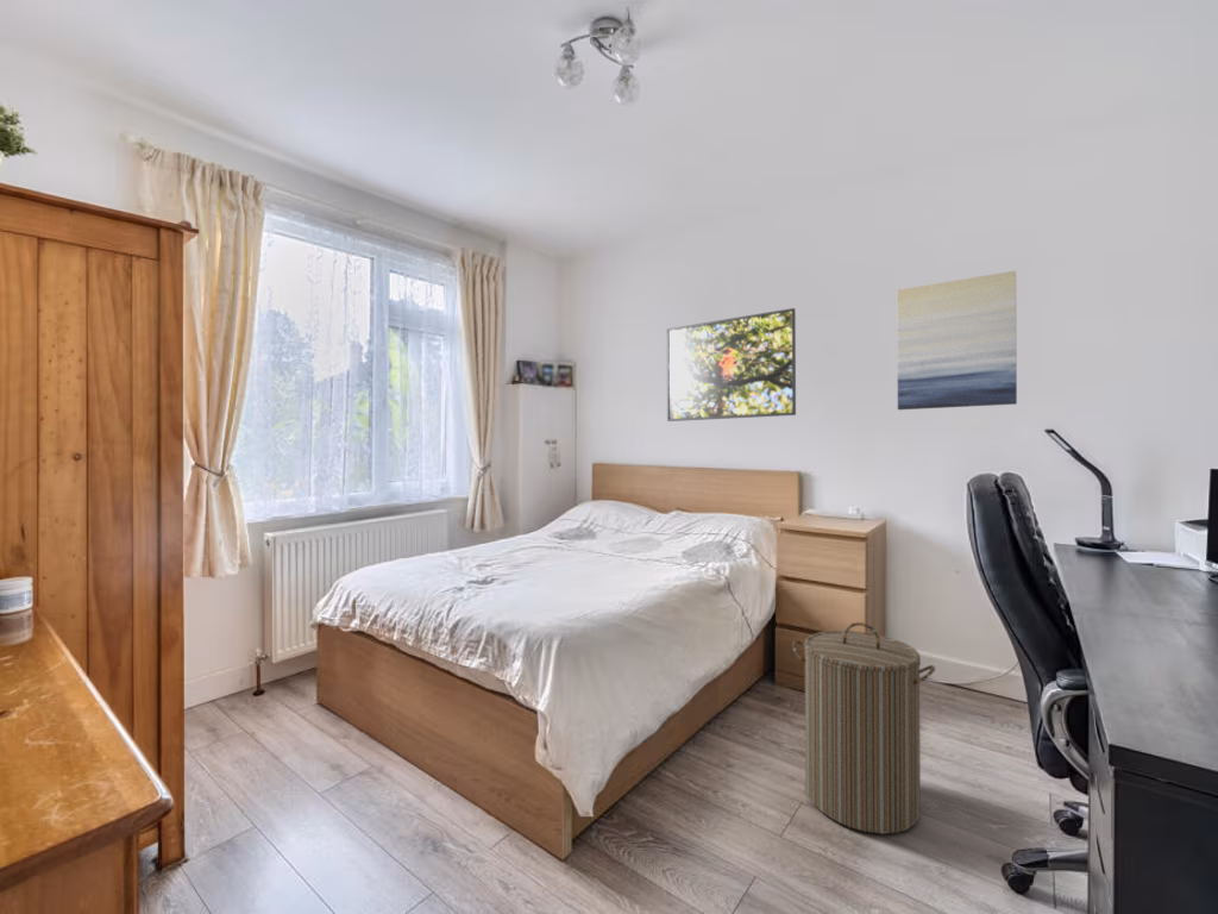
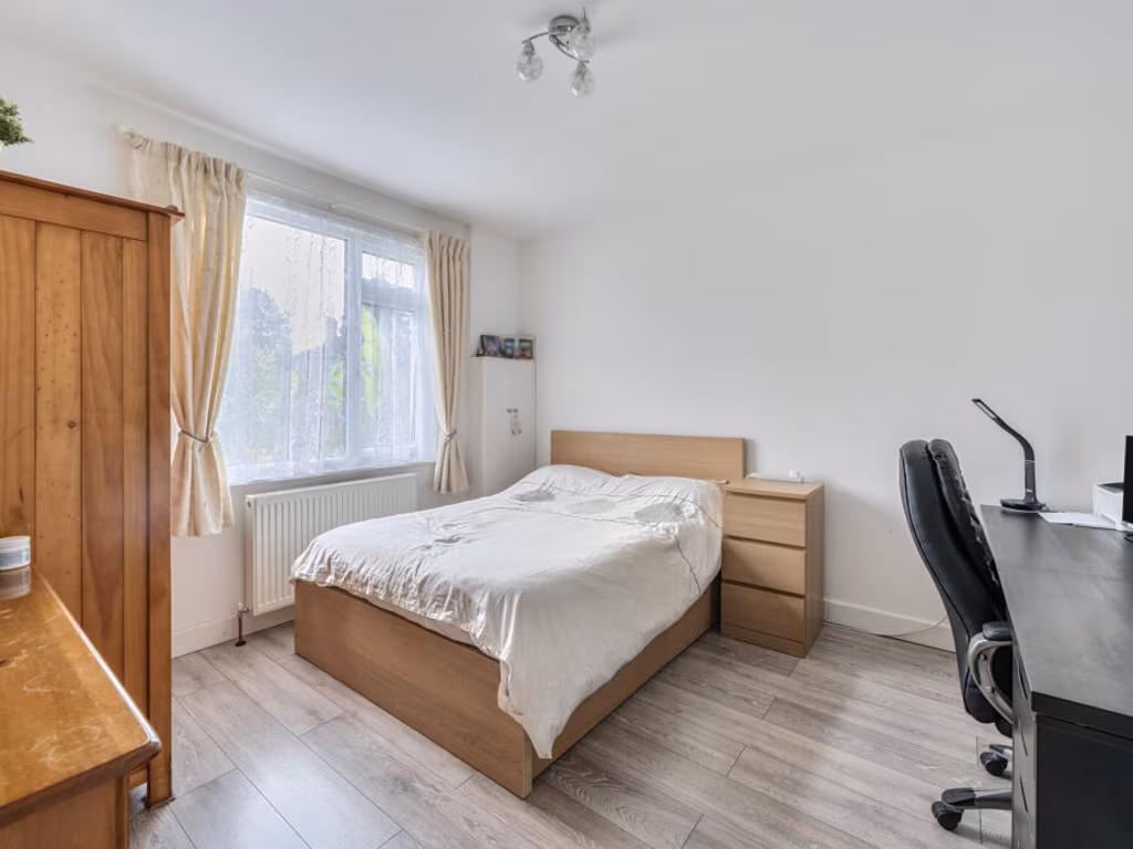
- wall art [896,269,1018,411]
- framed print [666,307,797,422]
- laundry hamper [791,621,936,835]
